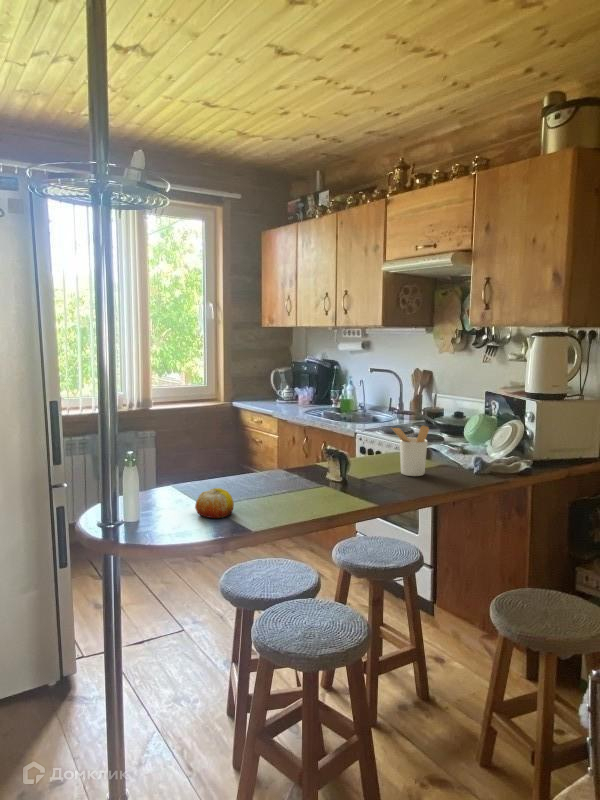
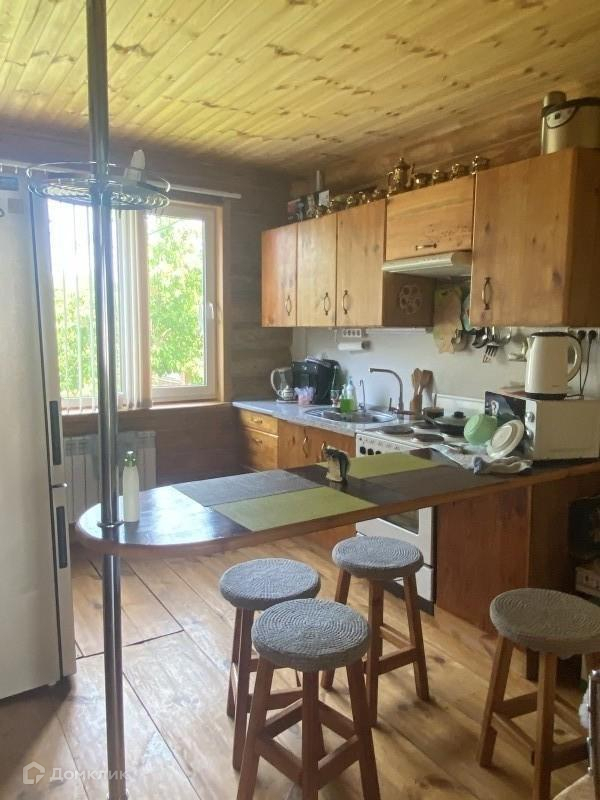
- fruit [194,487,235,519]
- utensil holder [390,425,430,477]
